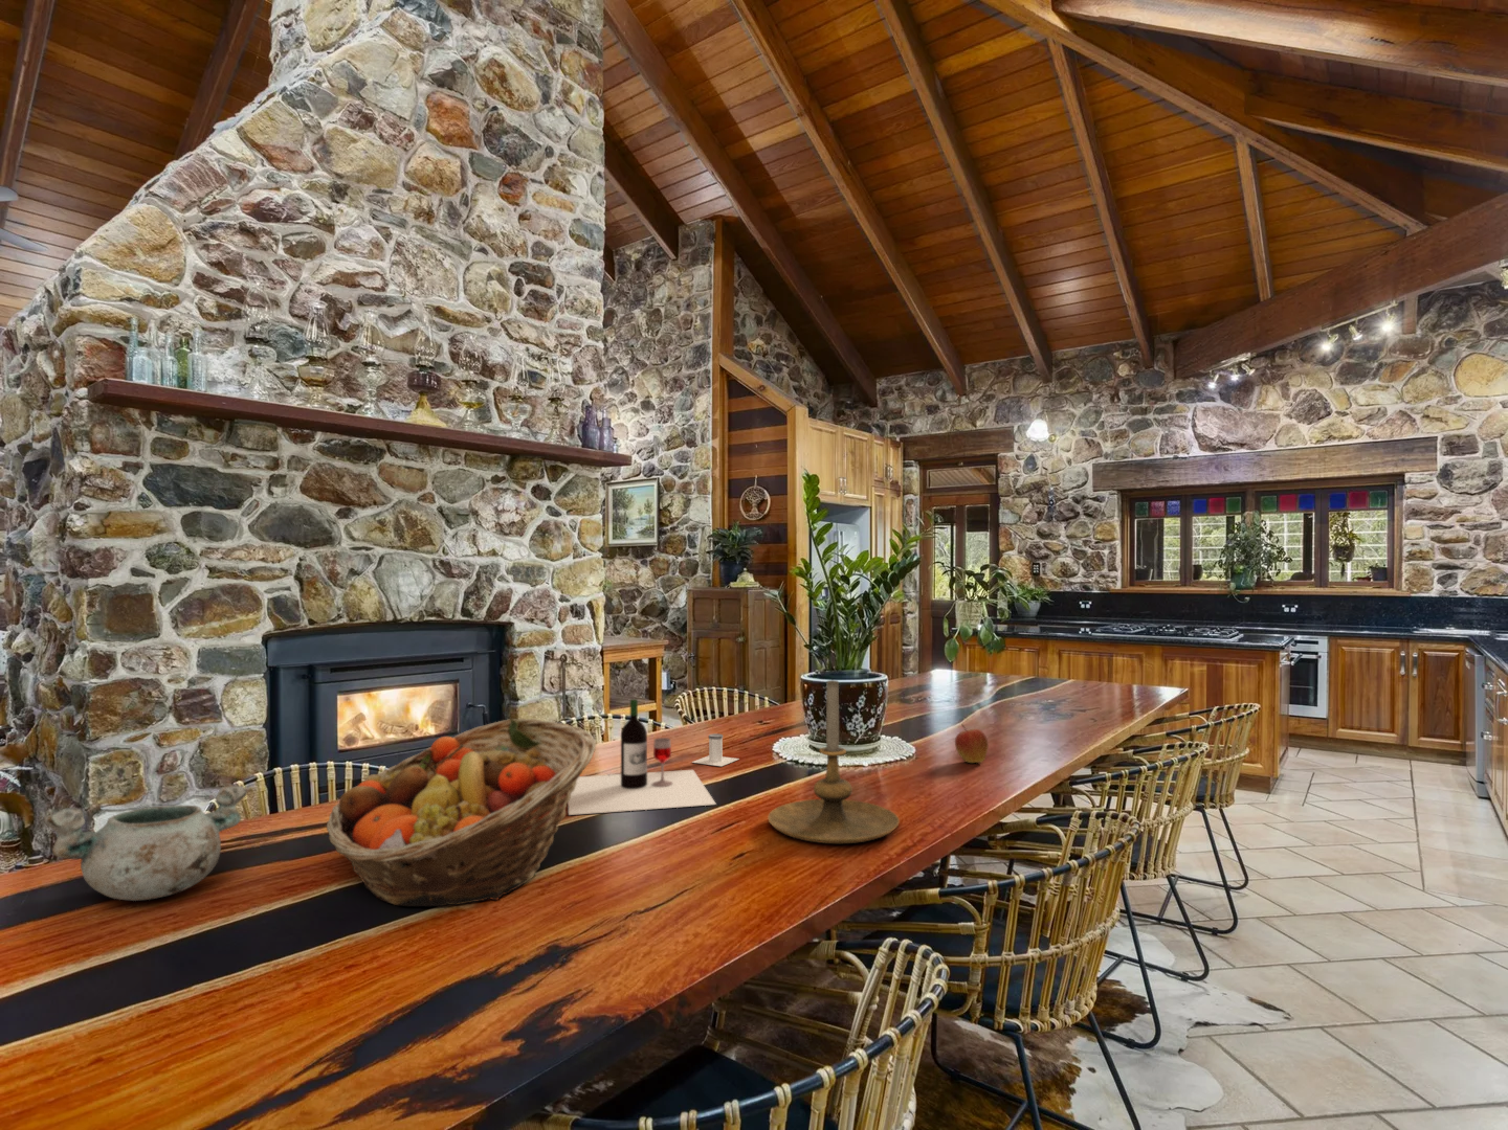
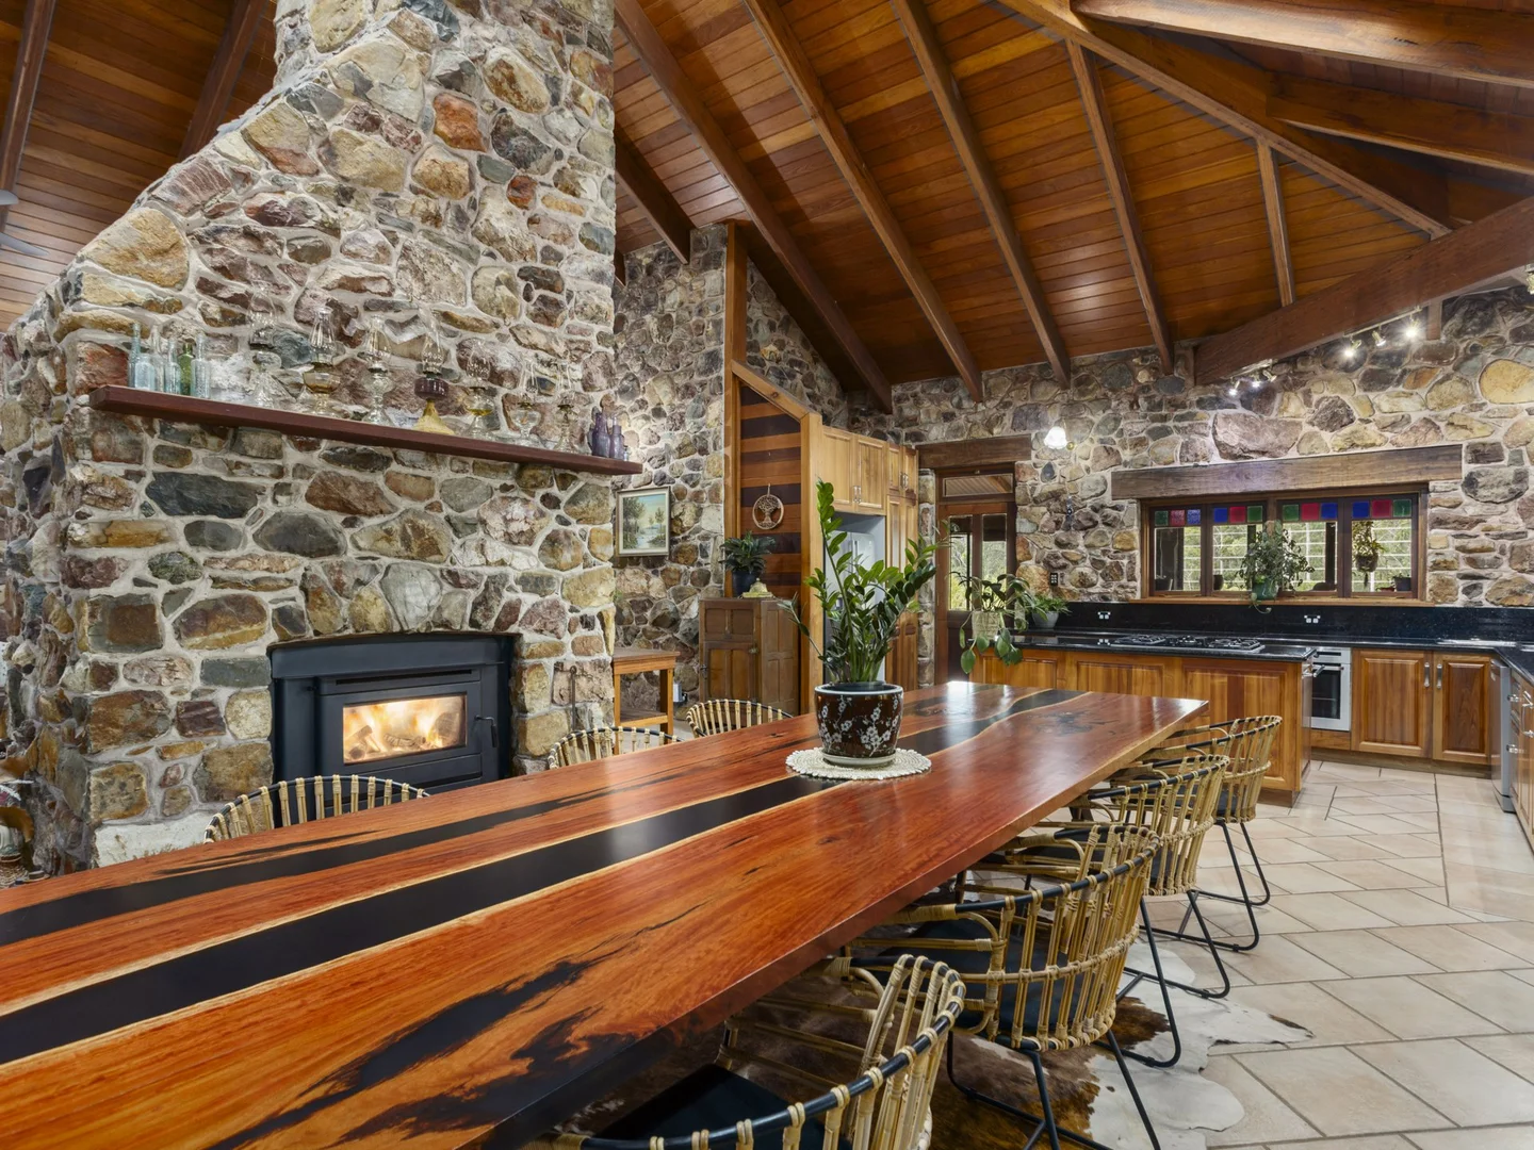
- wine bottle [568,698,717,817]
- candle holder [767,679,900,844]
- decorative bowl [42,783,249,902]
- salt shaker [691,732,741,767]
- fruit basket [325,718,597,907]
- apple [953,723,989,763]
